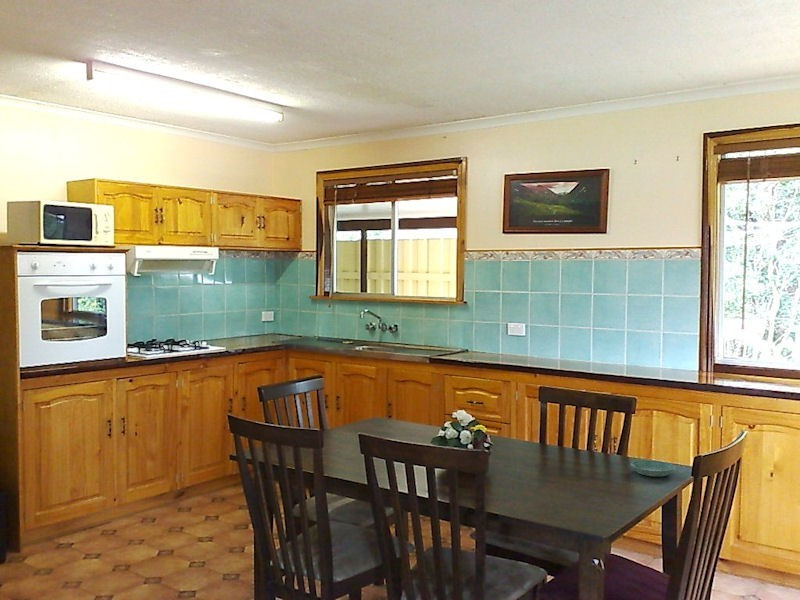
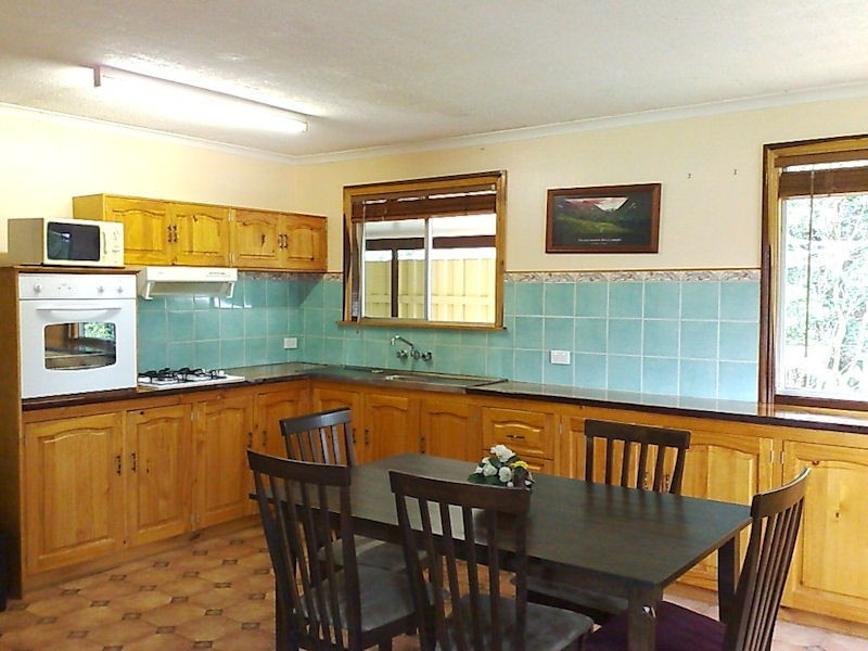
- saucer [630,459,676,478]
